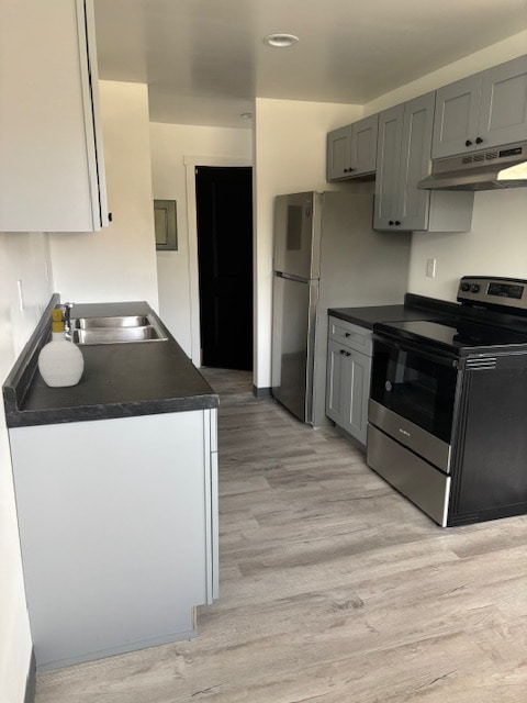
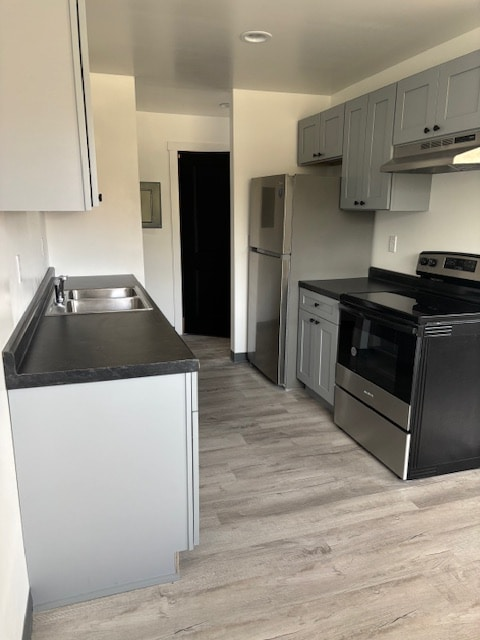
- soap bottle [37,308,85,388]
